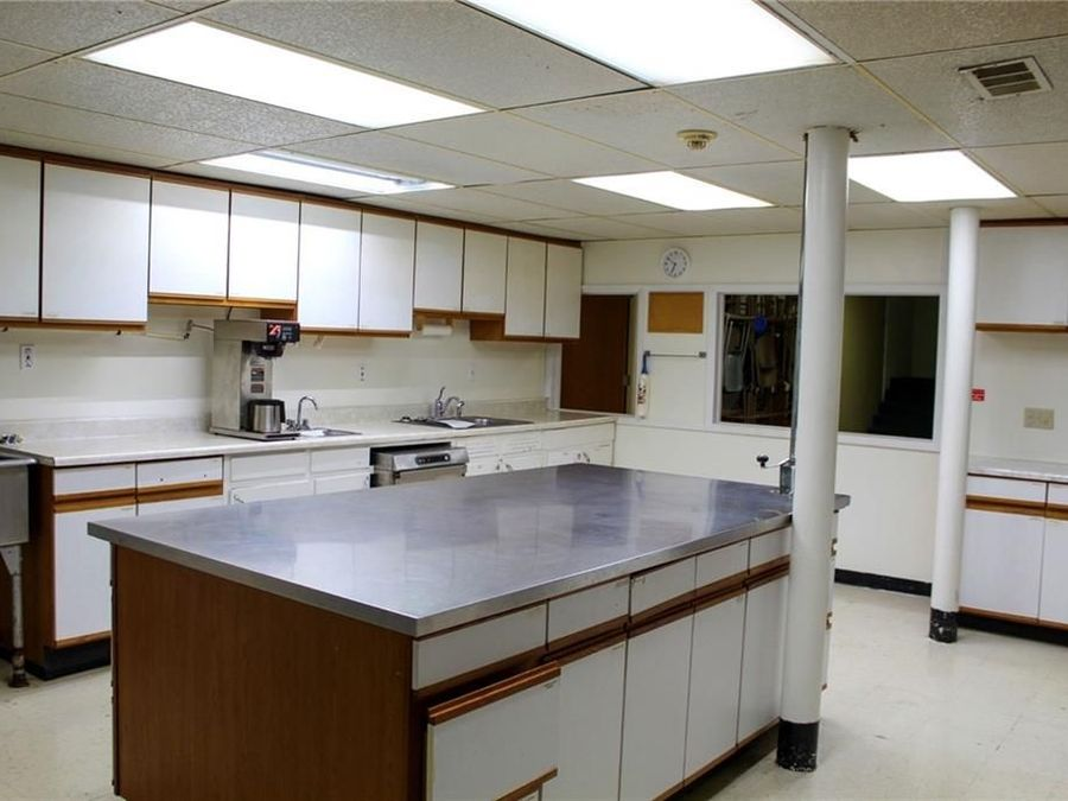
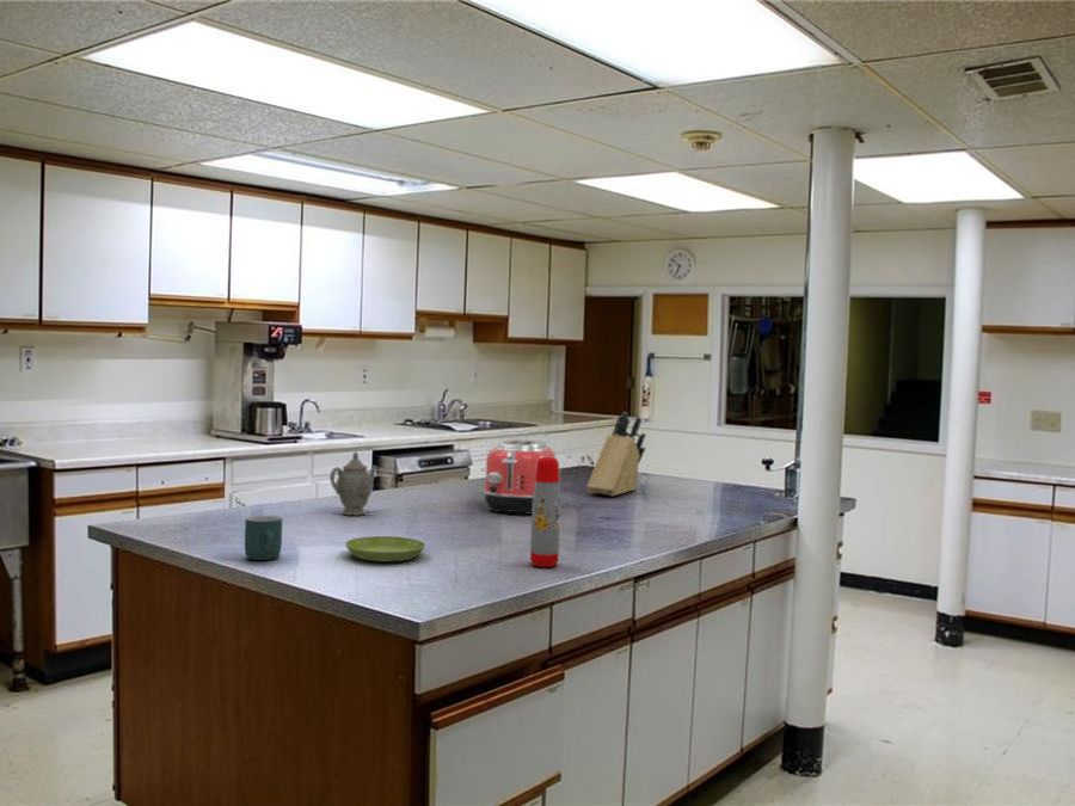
+ mug [244,515,283,561]
+ chinaware [328,450,380,517]
+ toaster [483,438,557,516]
+ water bottle [529,457,561,568]
+ knife block [585,411,647,497]
+ saucer [344,535,426,562]
